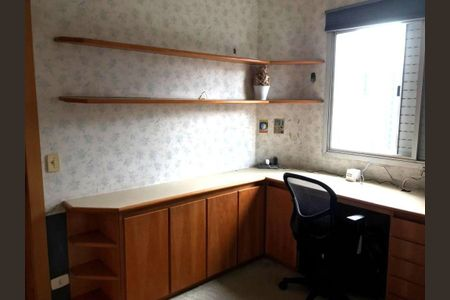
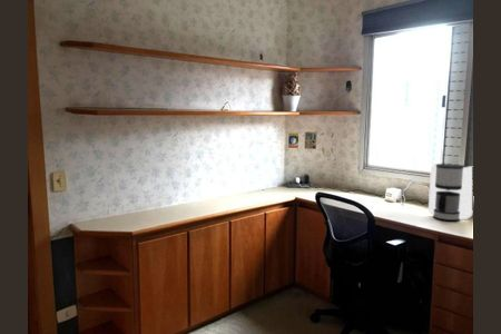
+ coffee maker [428,163,473,222]
